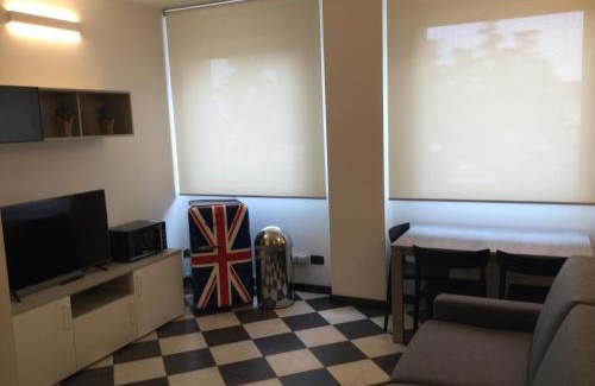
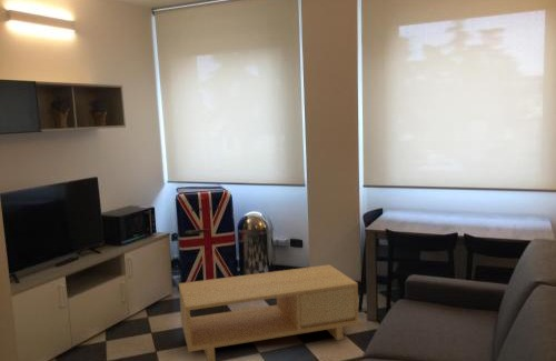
+ coffee table [178,263,360,361]
